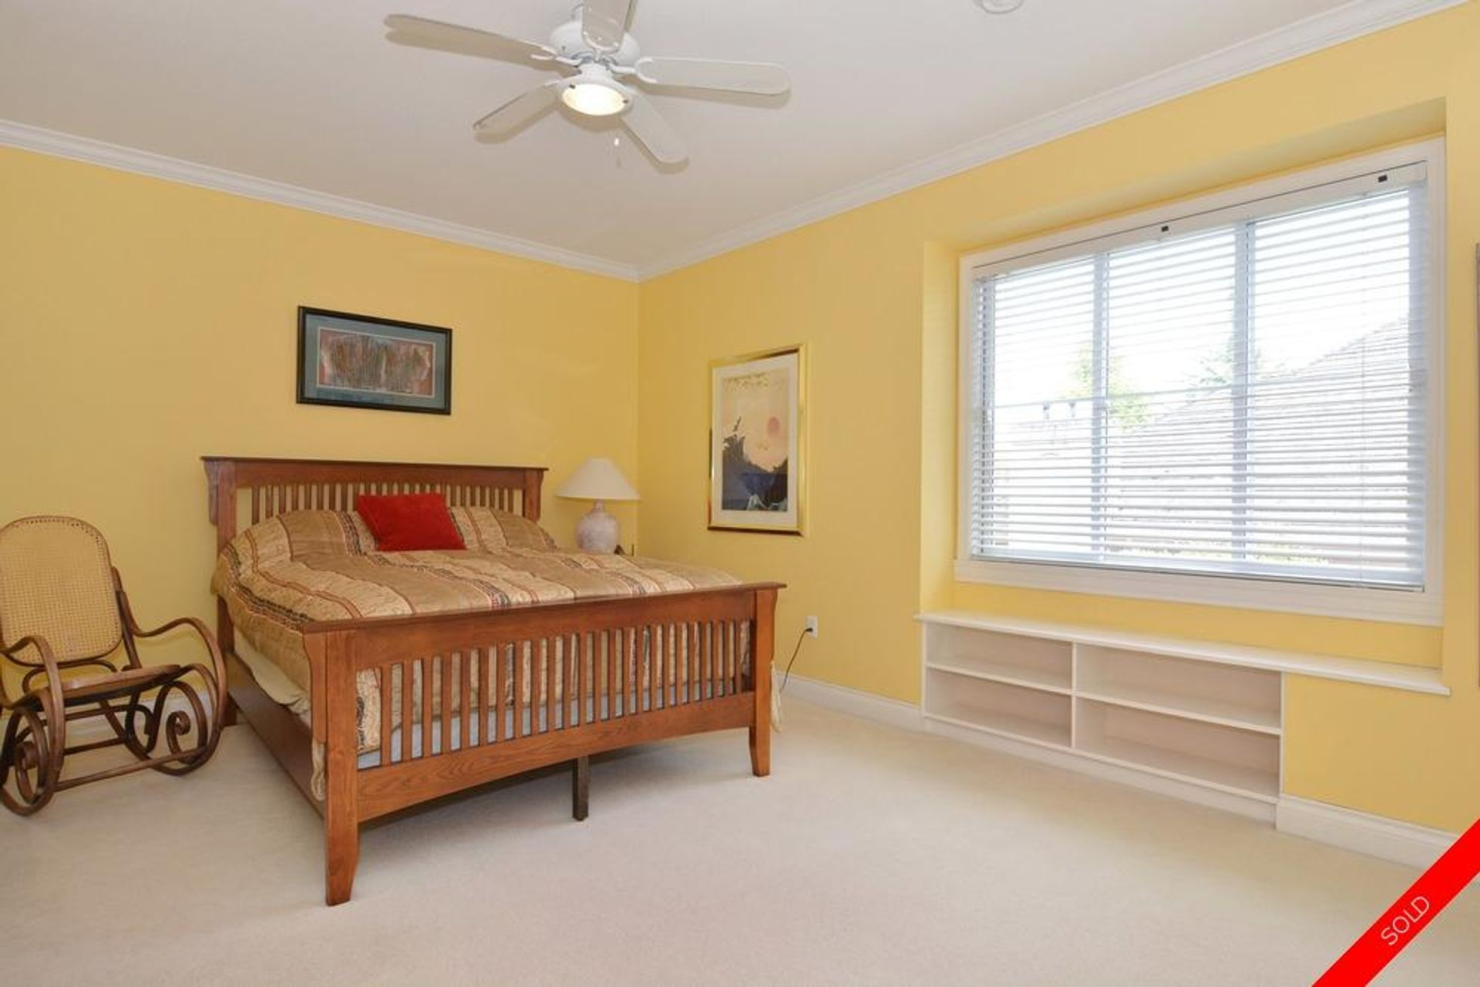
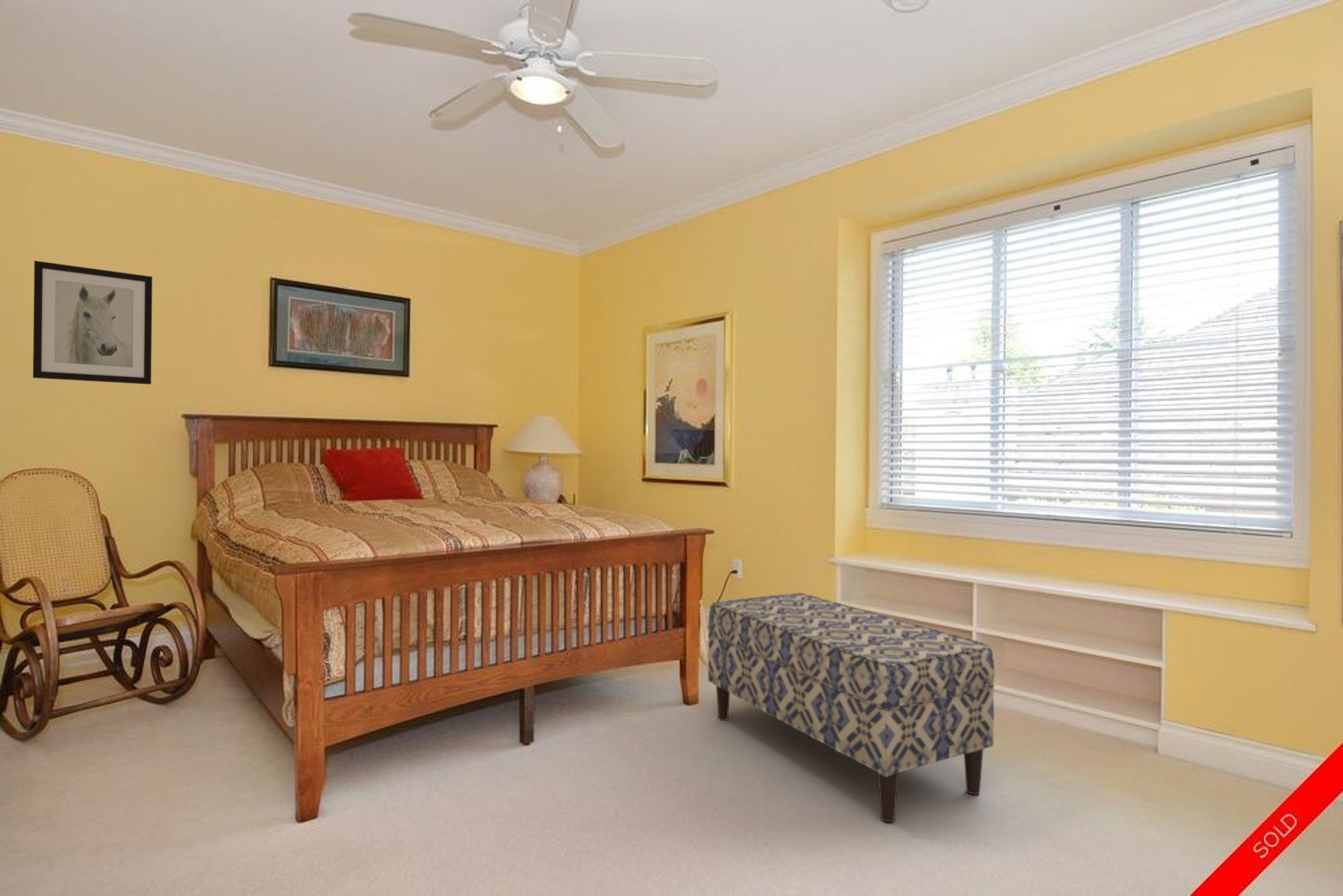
+ bench [707,592,995,823]
+ wall art [32,260,153,385]
